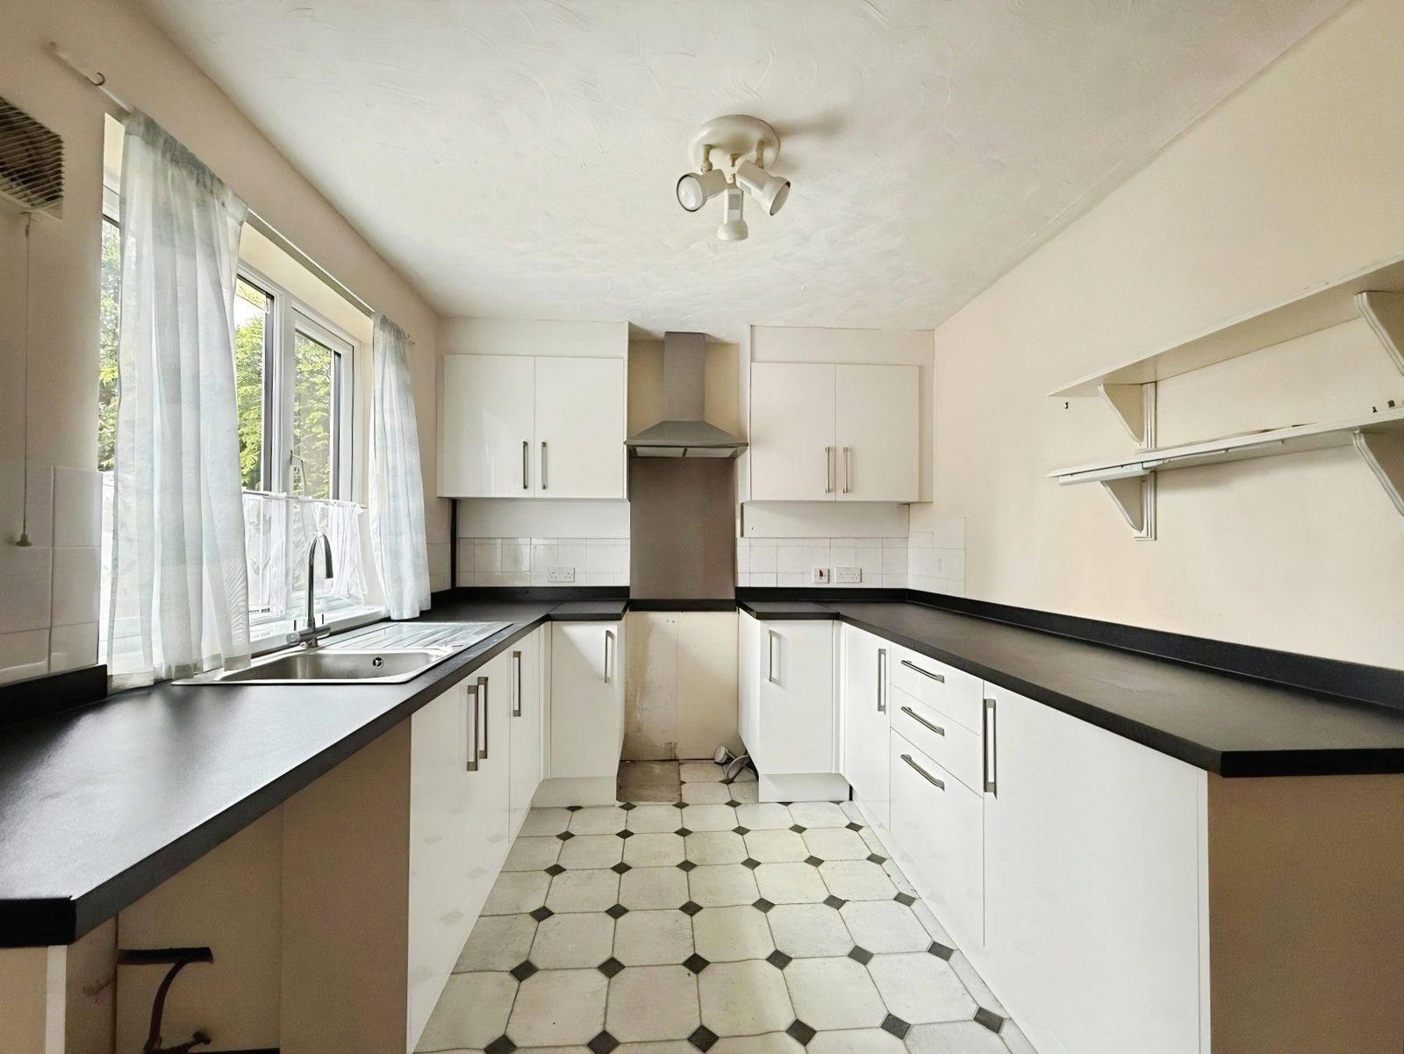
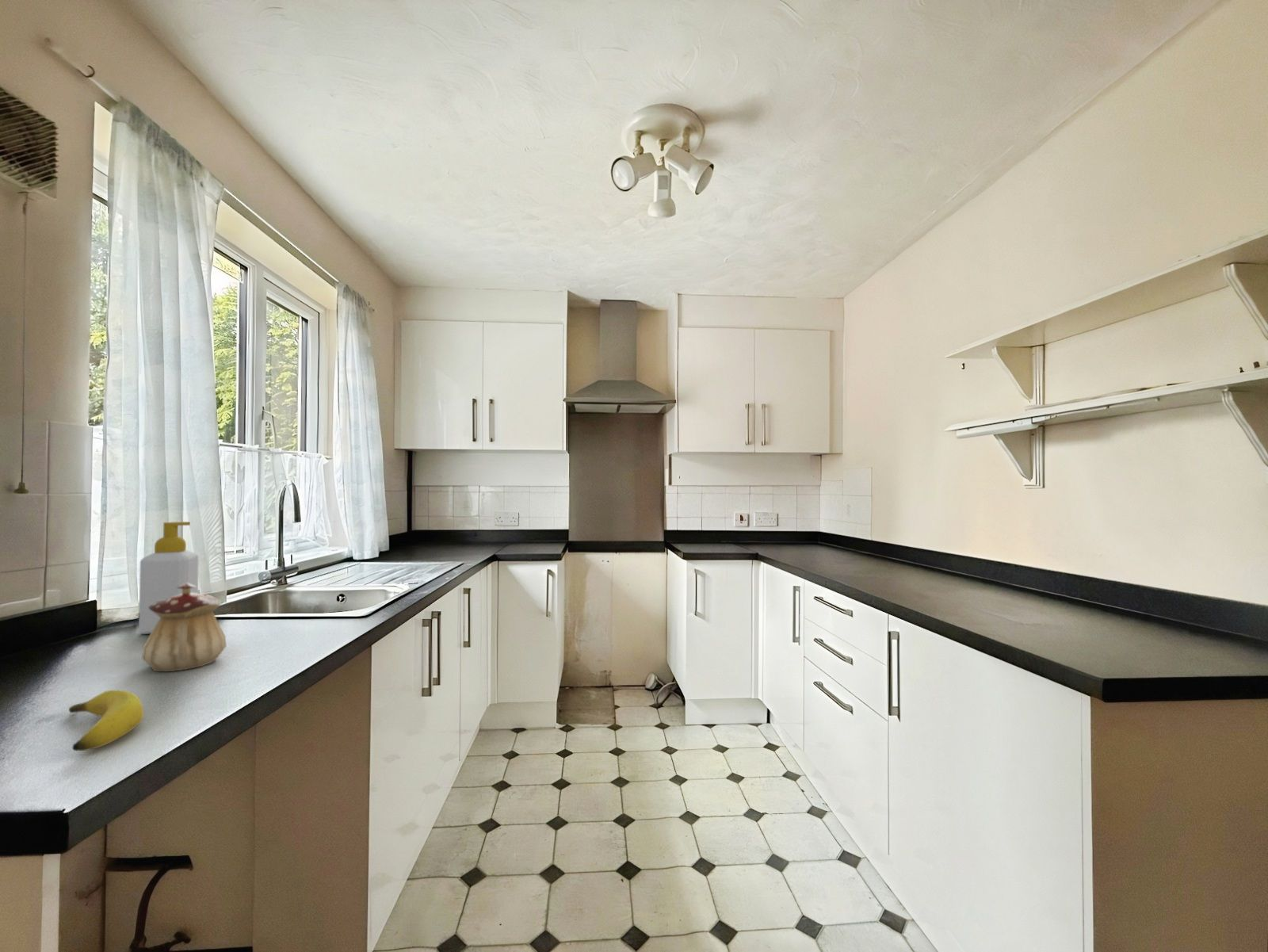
+ soap bottle [138,521,199,635]
+ teapot [141,583,227,672]
+ banana [68,690,144,751]
